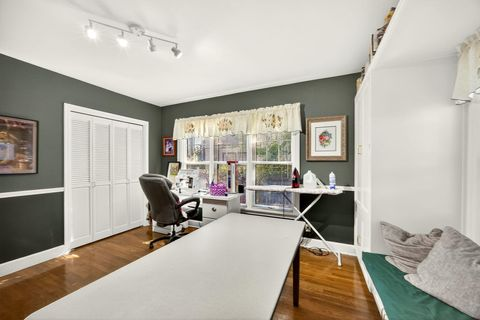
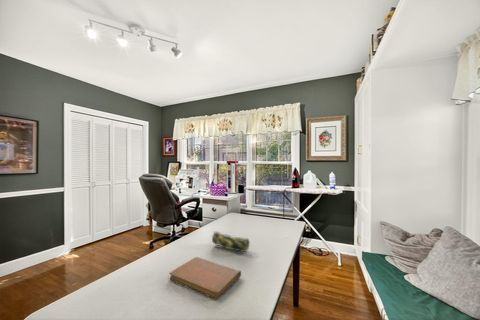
+ notebook [169,256,242,301]
+ pencil case [211,230,250,253]
